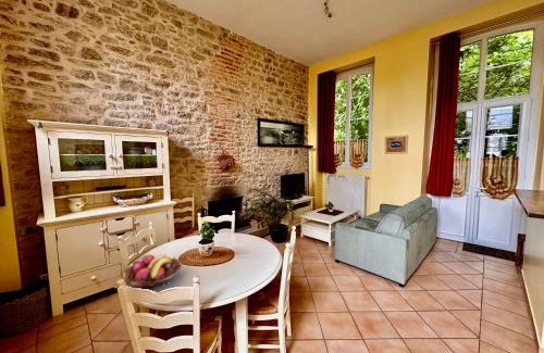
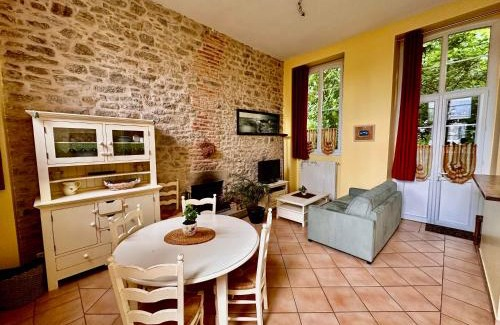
- fruit basket [121,253,183,289]
